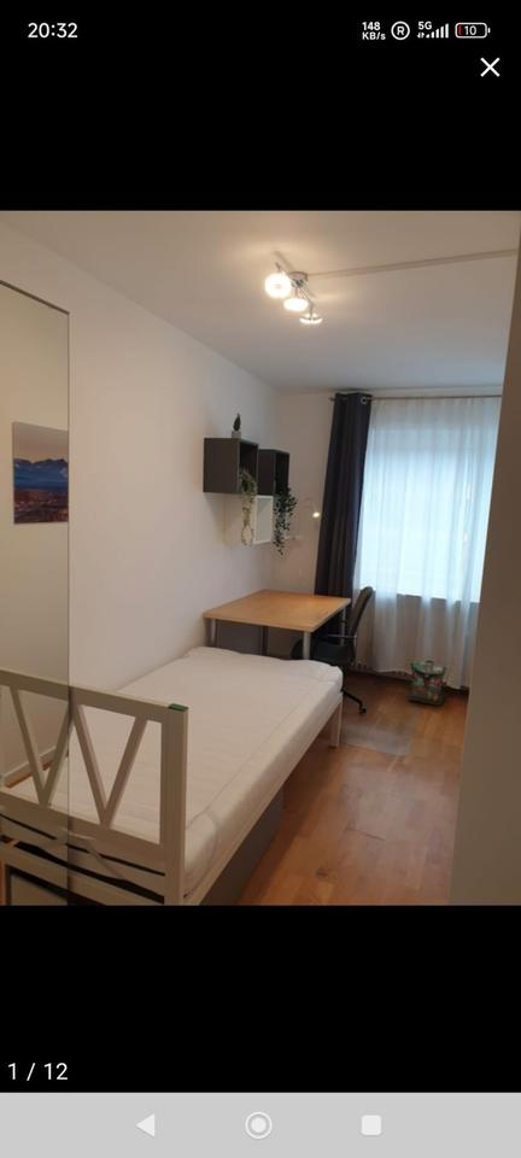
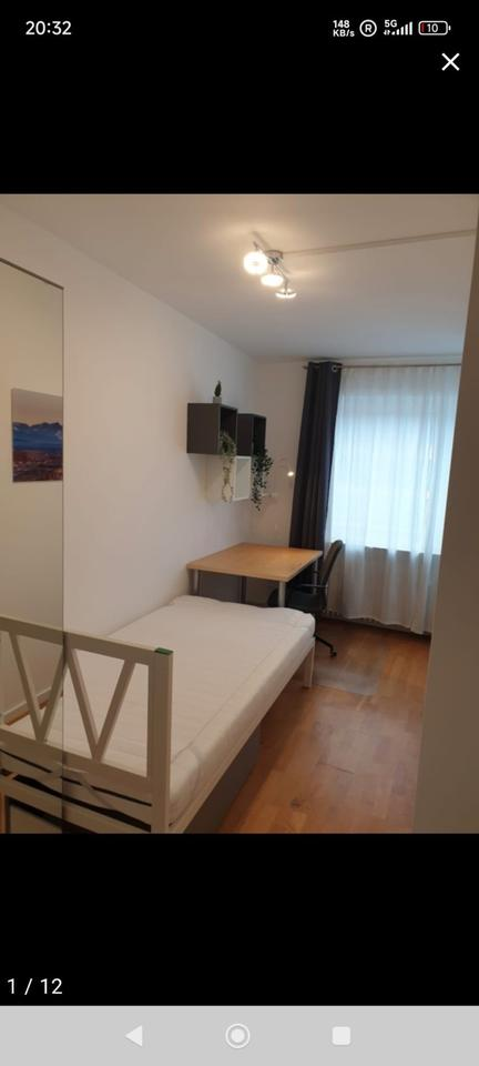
- backpack [406,660,449,707]
